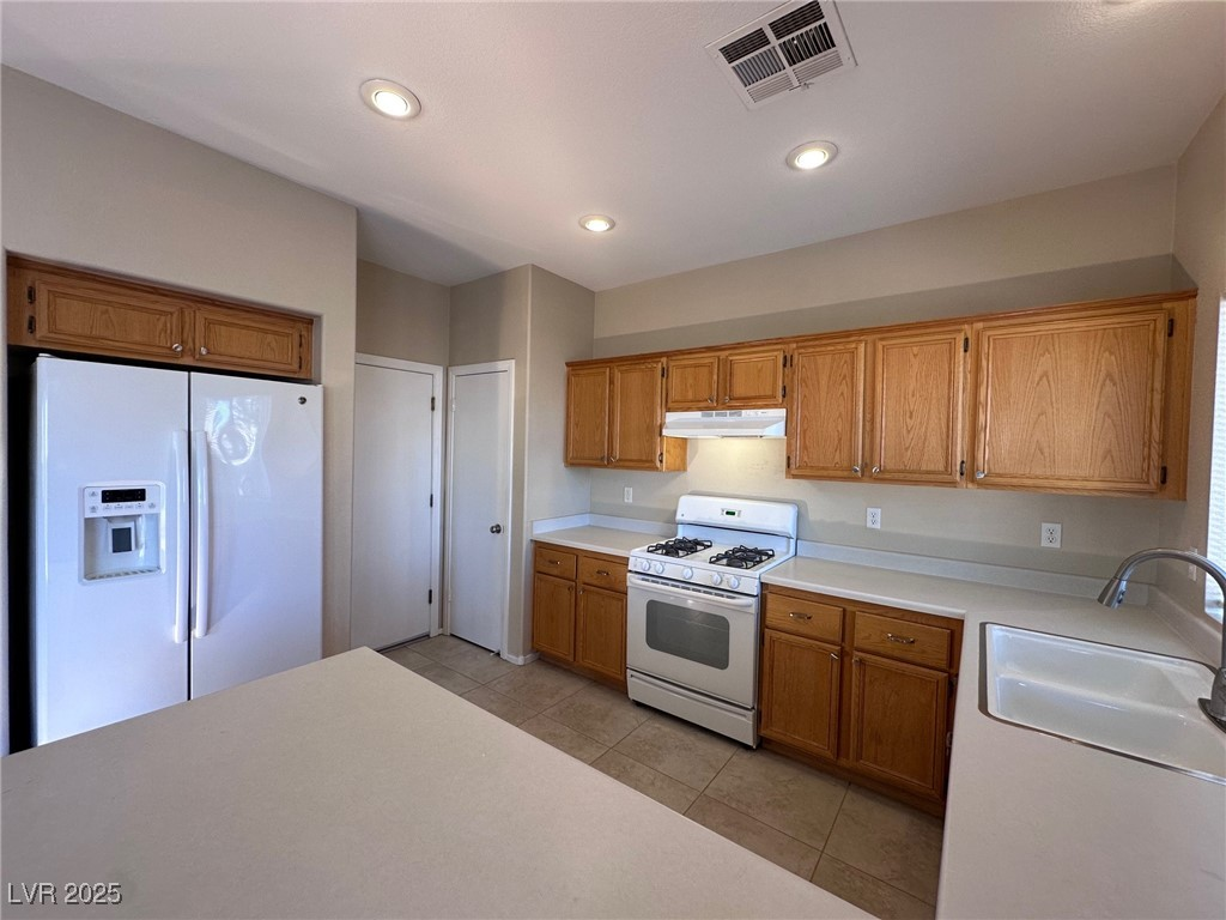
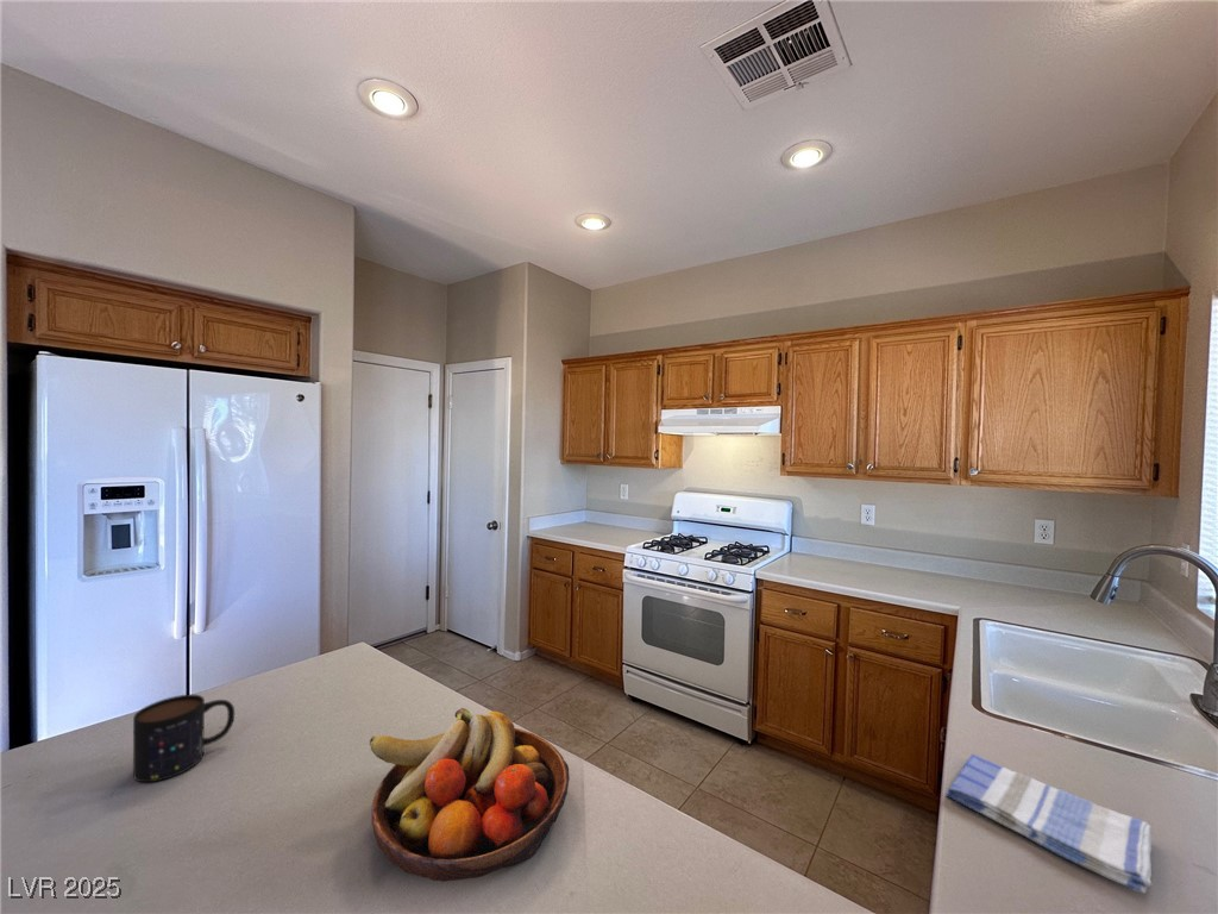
+ mug [132,694,236,783]
+ fruit bowl [369,707,571,883]
+ dish towel [944,753,1154,895]
